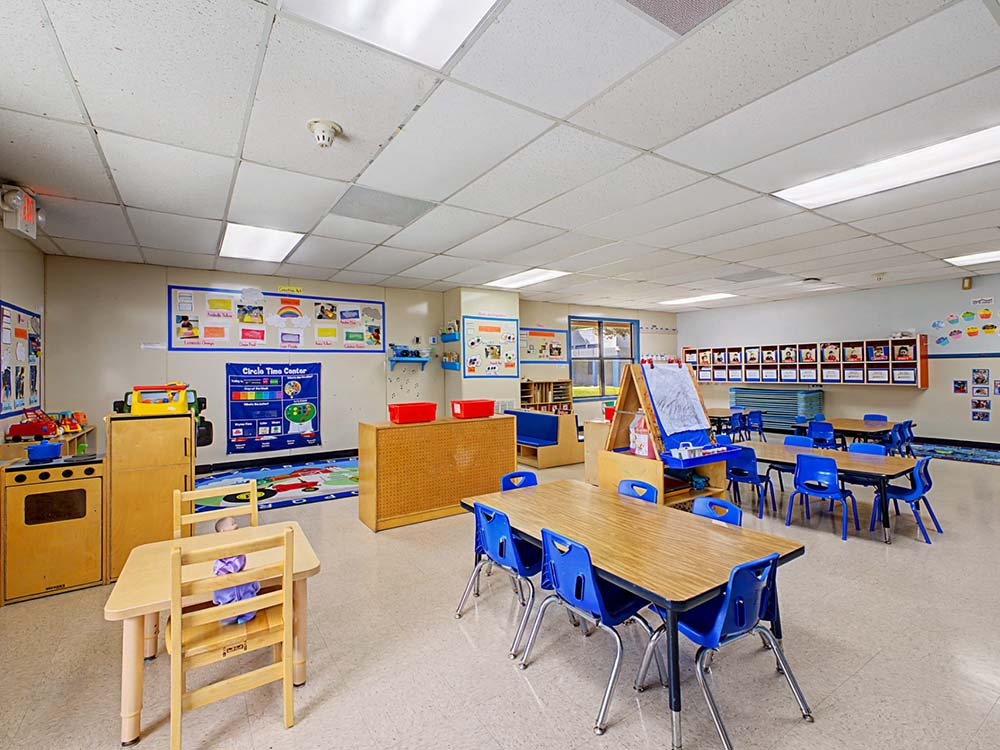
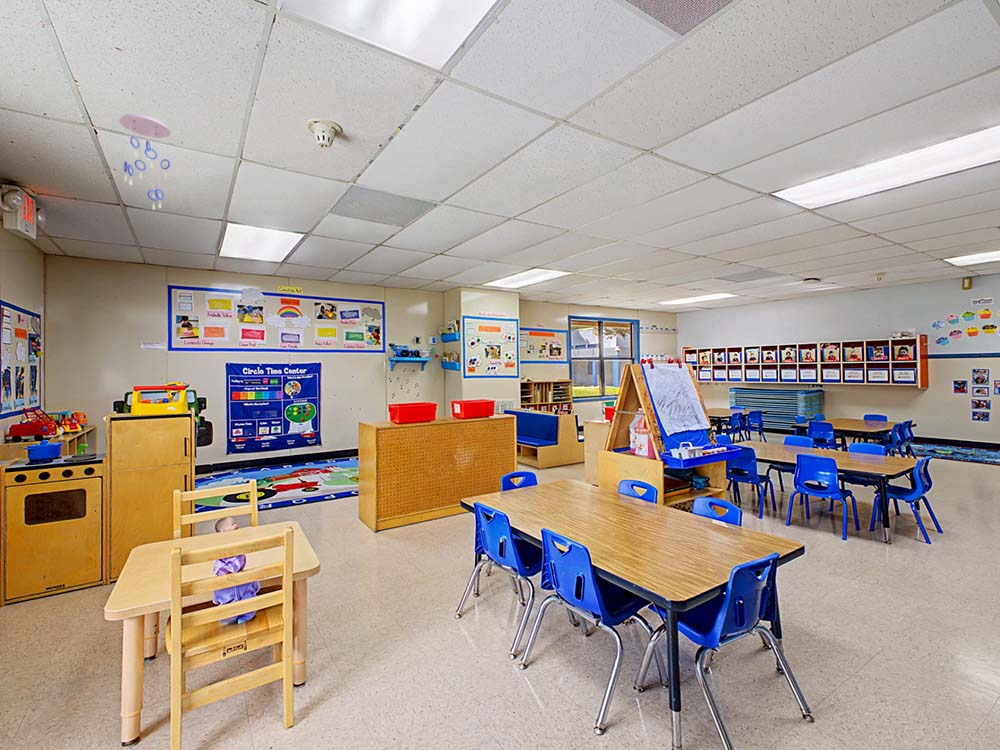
+ ceiling mobile [118,113,172,211]
